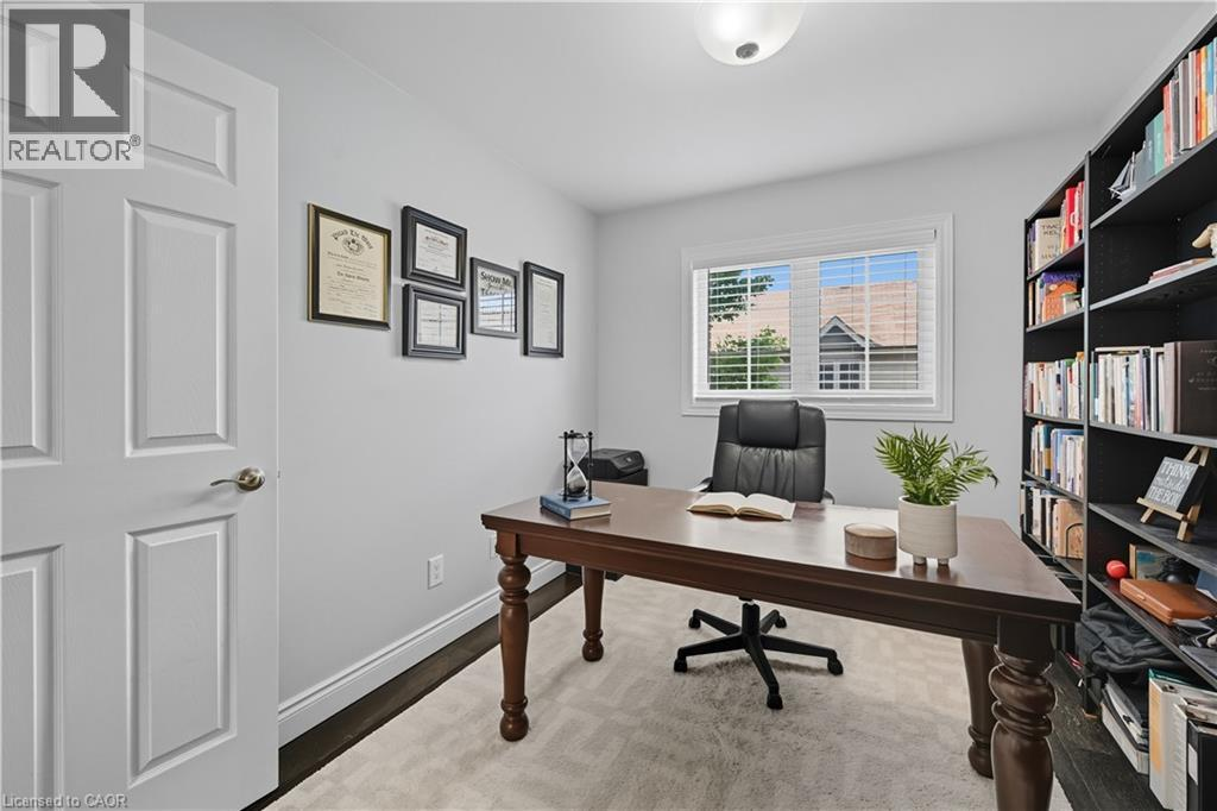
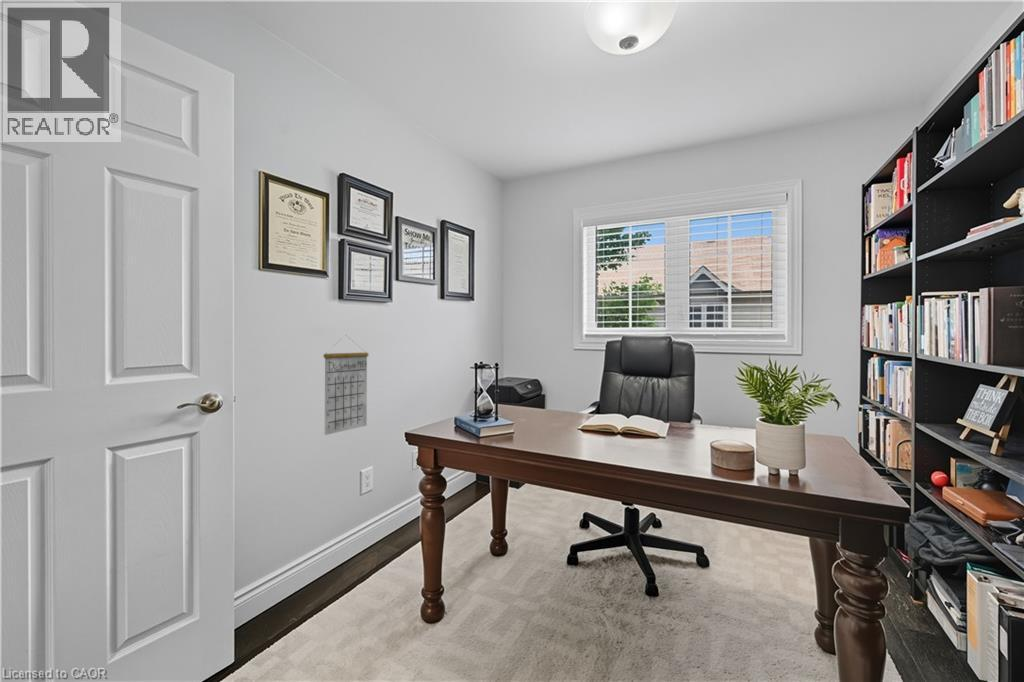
+ calendar [323,335,370,436]
